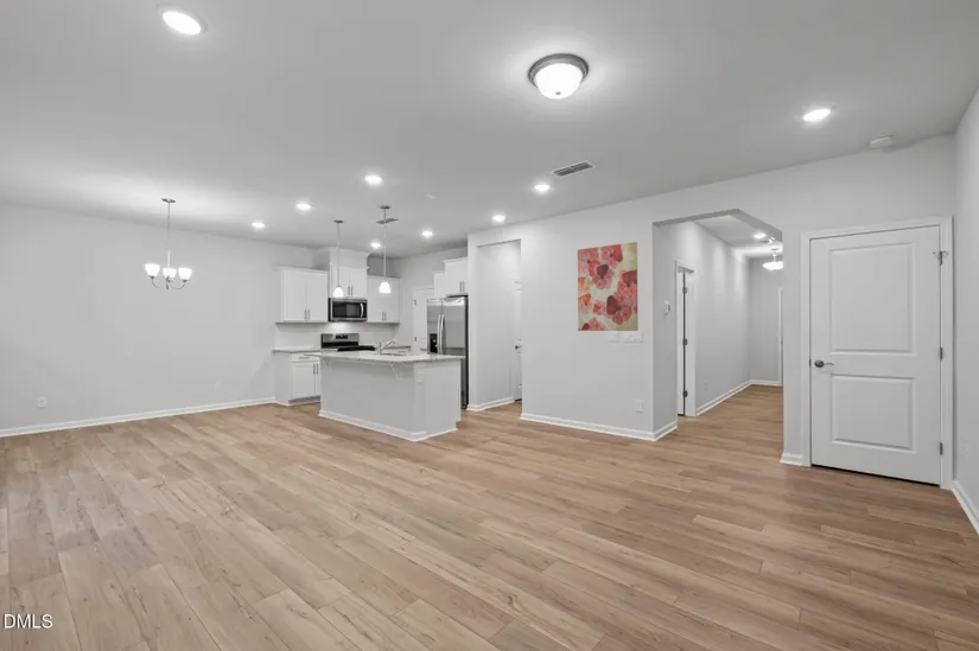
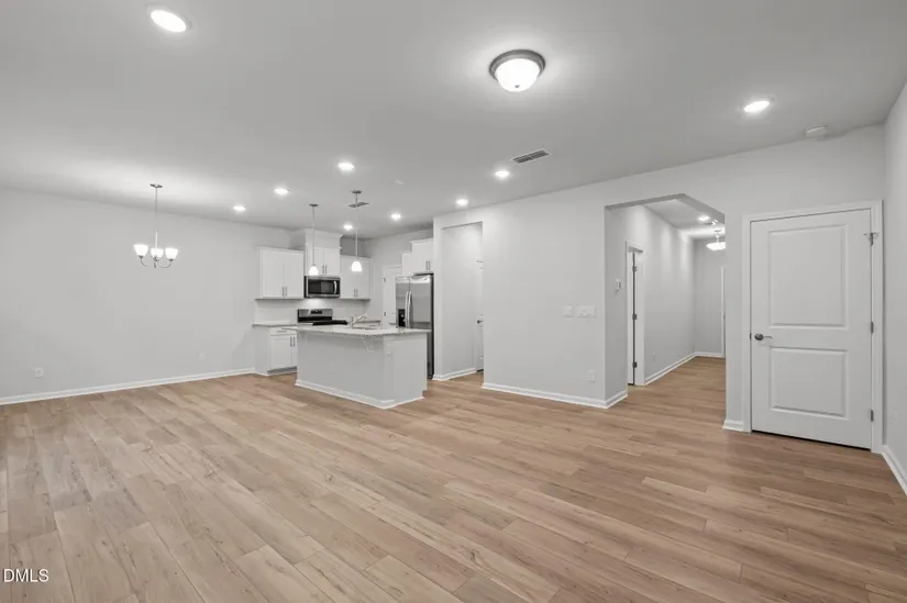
- wall art [577,241,640,332]
